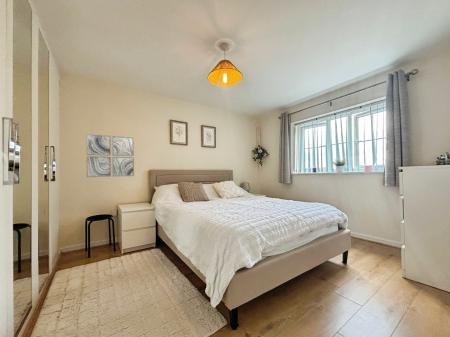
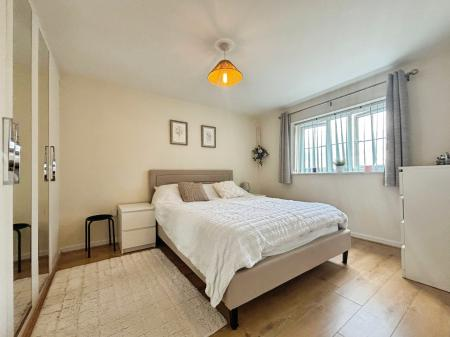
- wall art [85,133,135,178]
